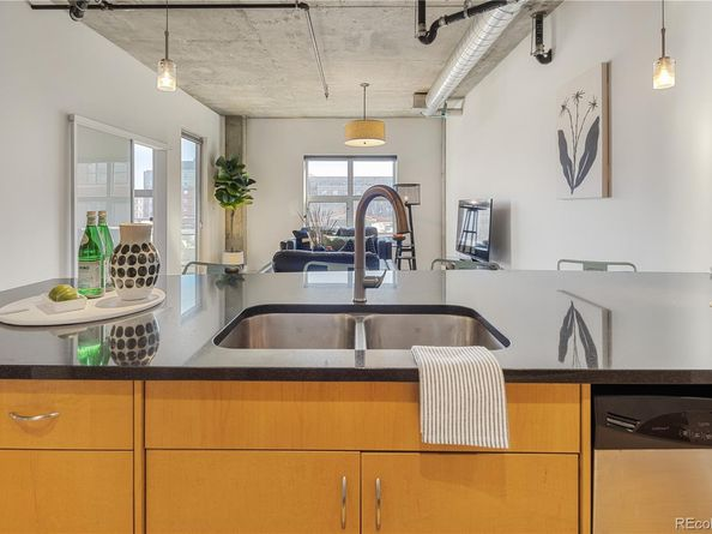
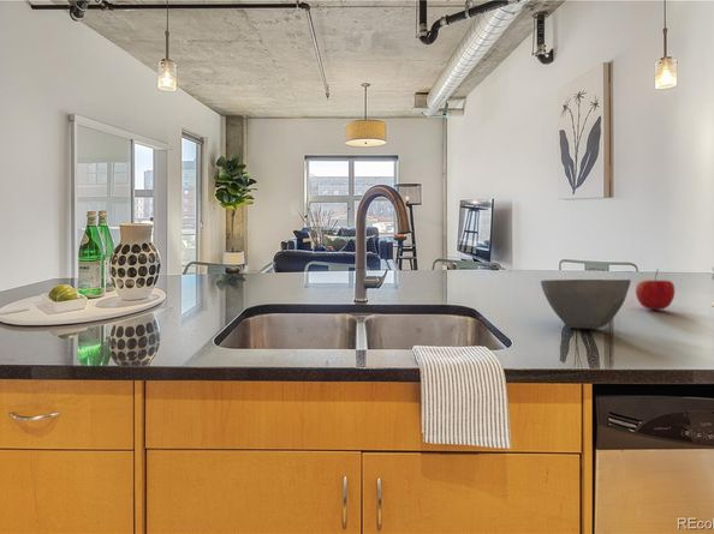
+ apple [635,268,676,311]
+ bowl [540,278,632,330]
